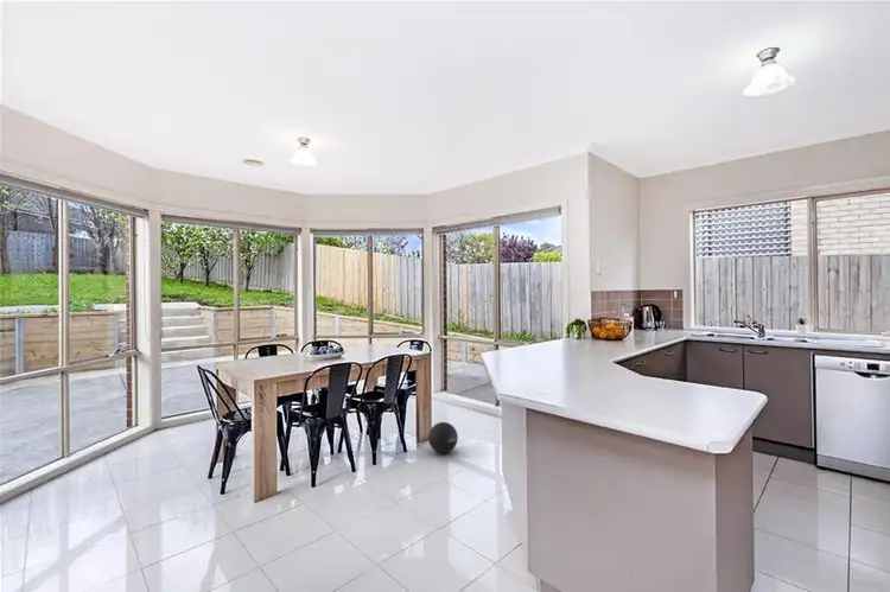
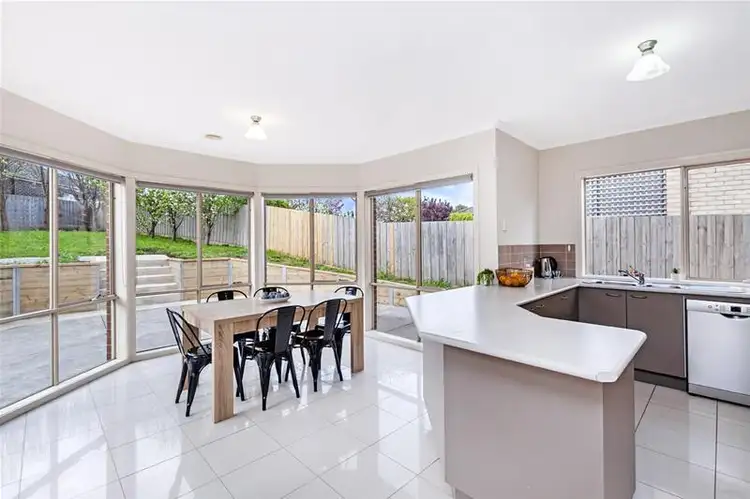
- ball [427,421,459,454]
